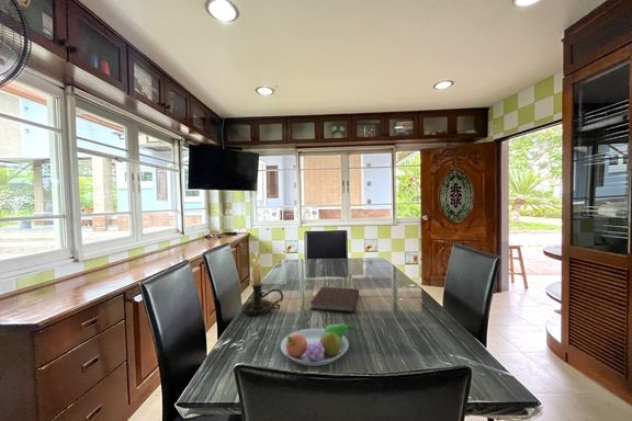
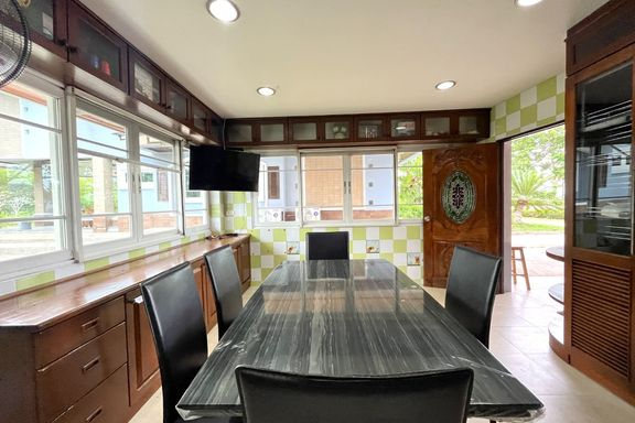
- candle holder [240,249,284,316]
- notebook [309,286,360,314]
- fruit bowl [280,322,356,367]
